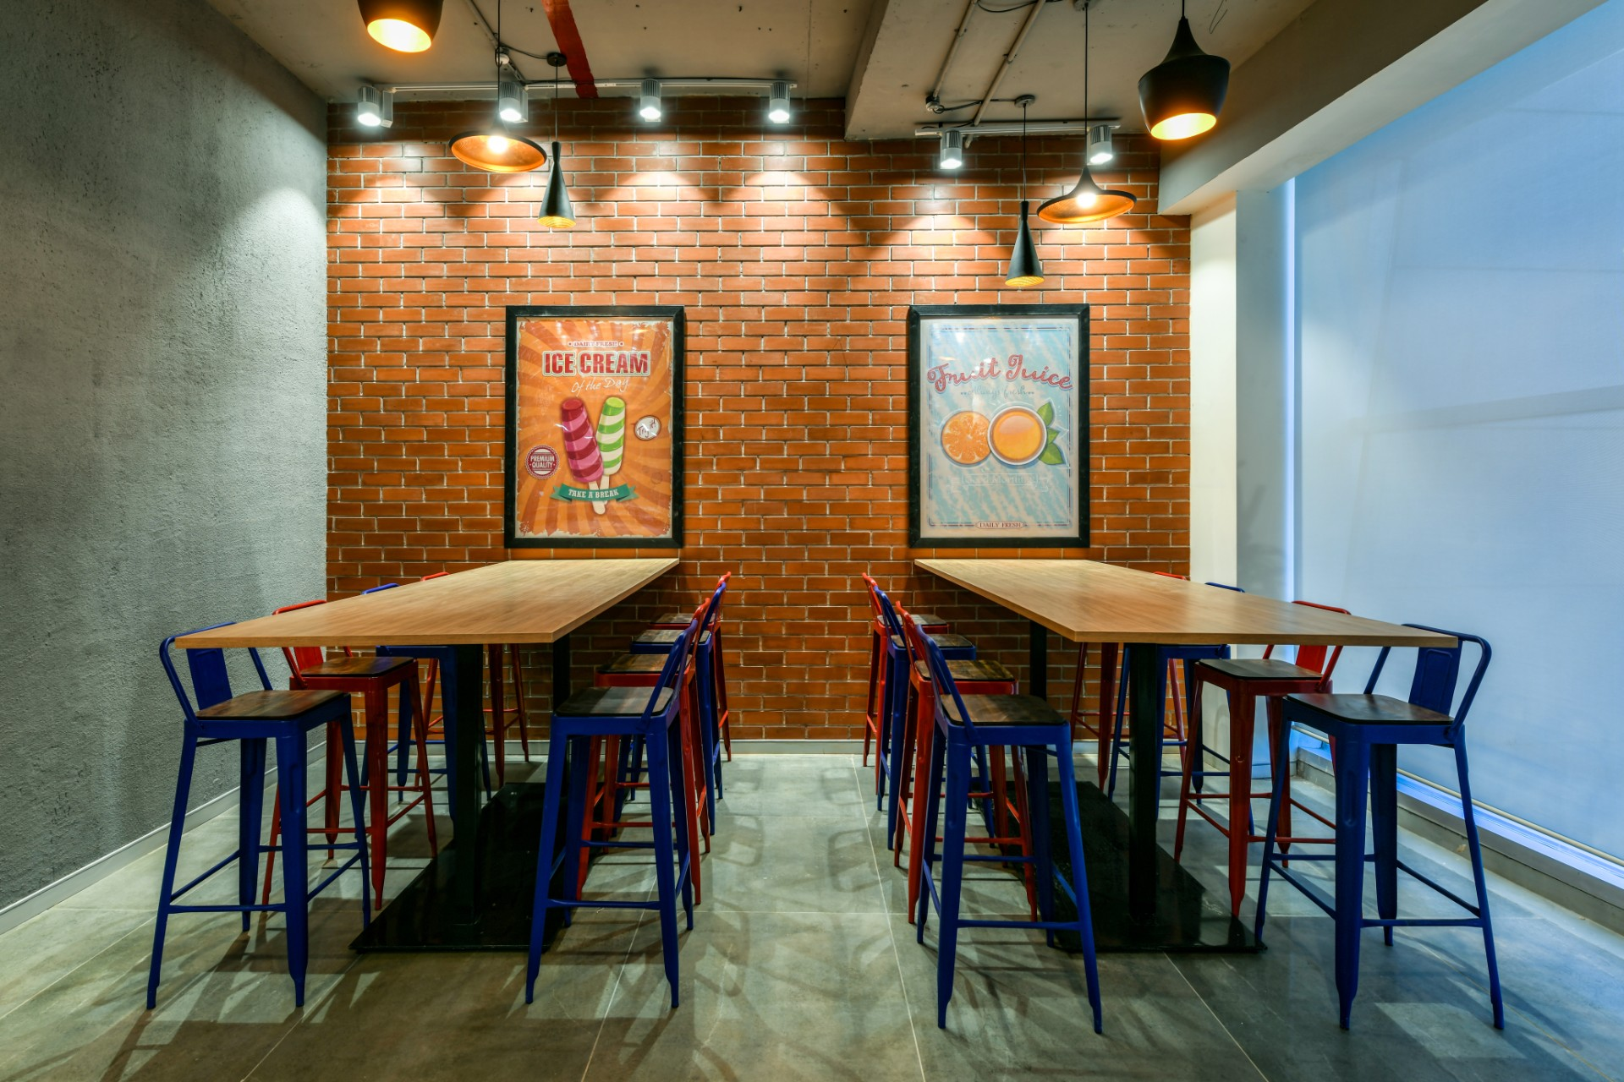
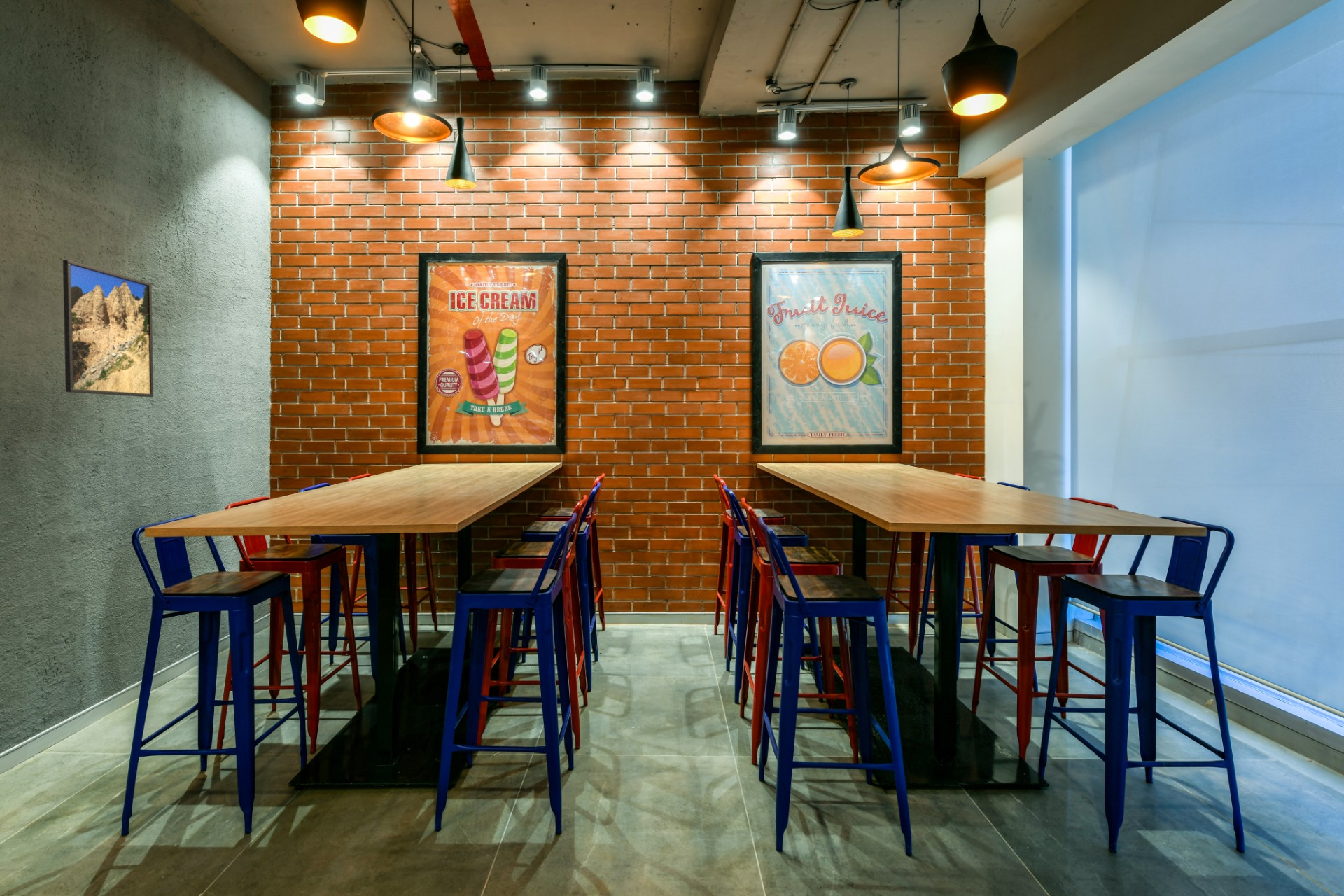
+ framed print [62,259,154,398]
